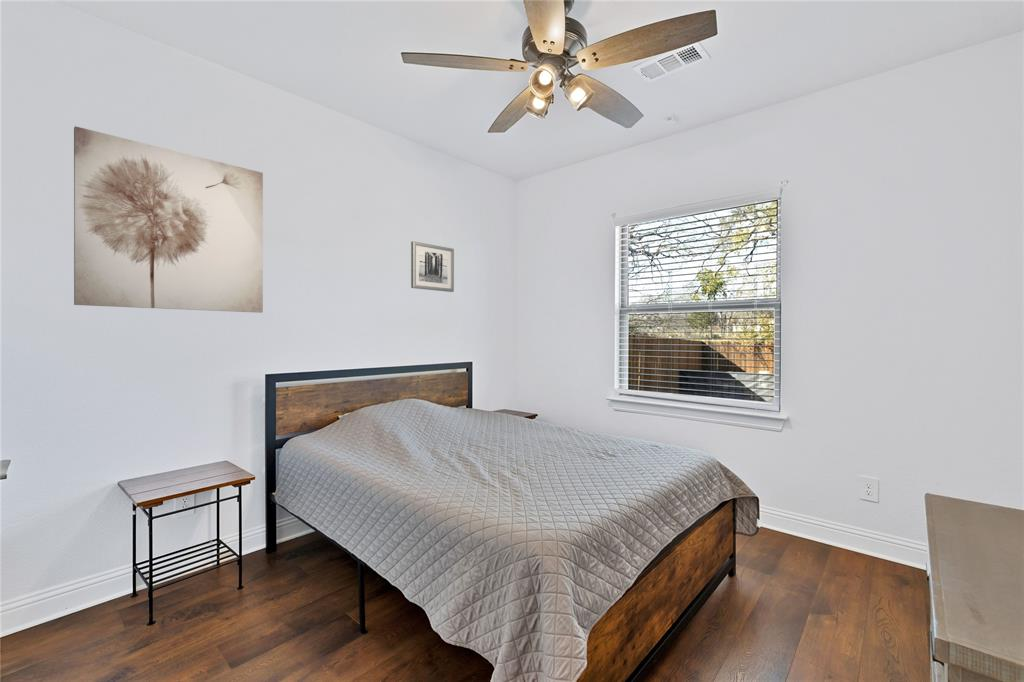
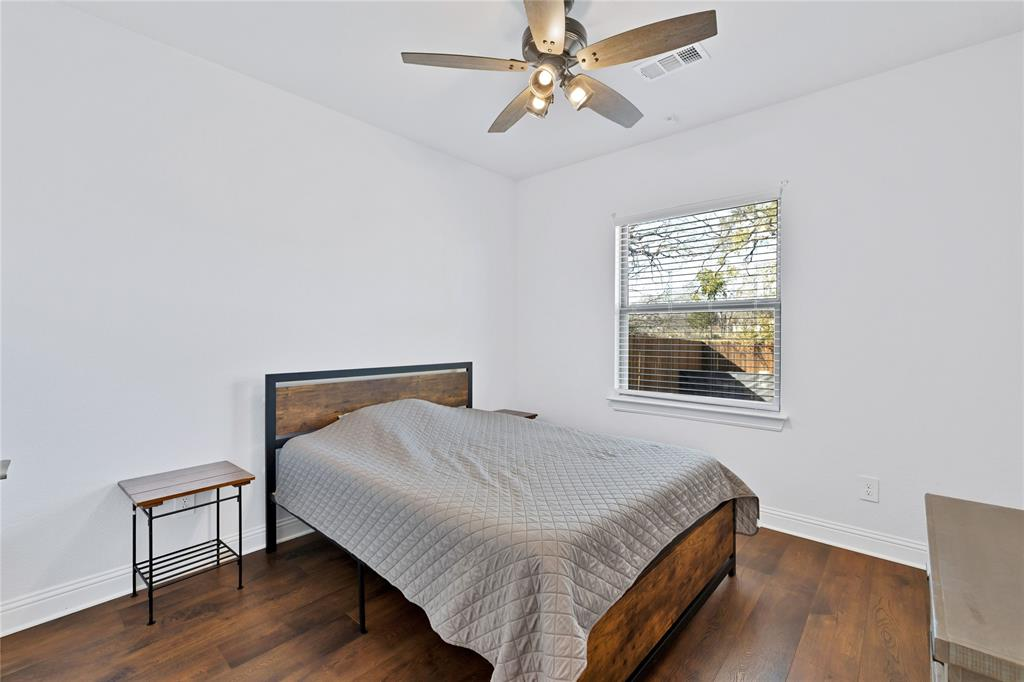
- wall art [73,125,264,314]
- wall art [410,240,455,293]
